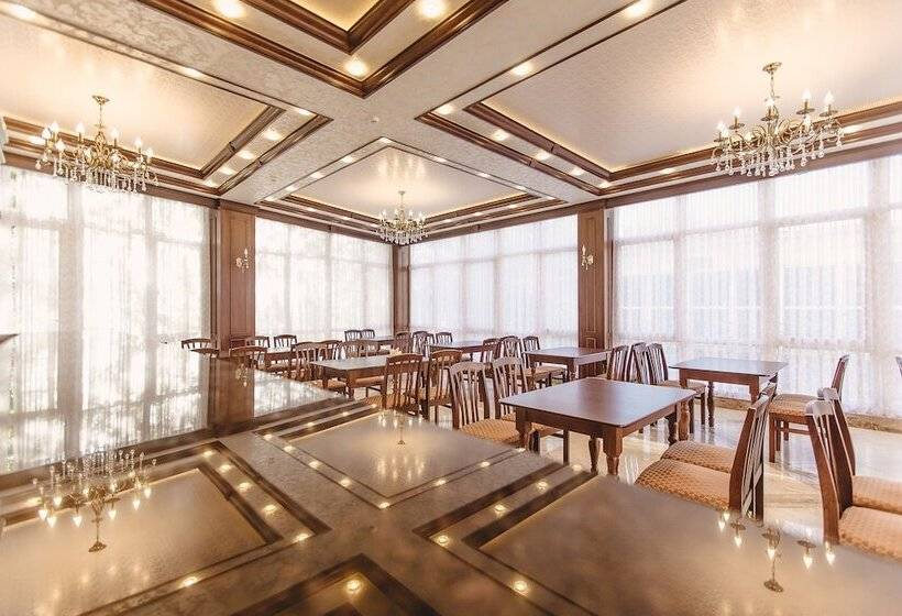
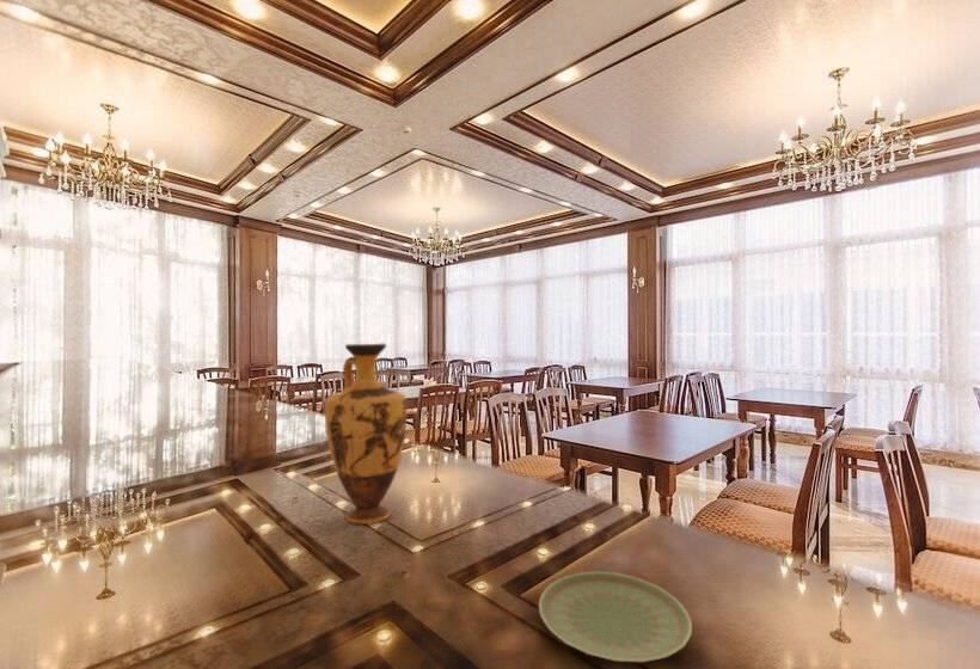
+ vase [324,343,408,526]
+ plate [538,571,693,663]
